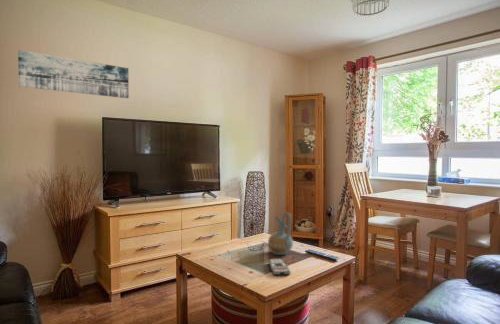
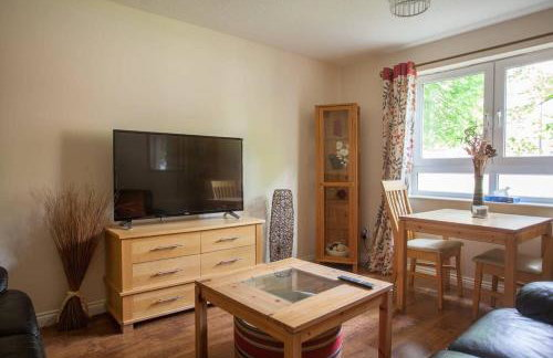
- wall art [17,49,130,99]
- remote control [268,258,291,276]
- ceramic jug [267,211,294,256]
